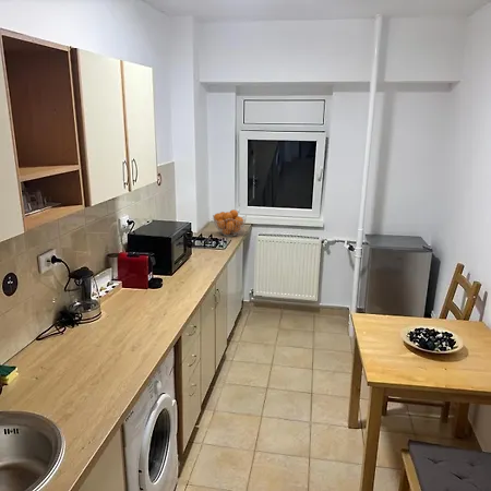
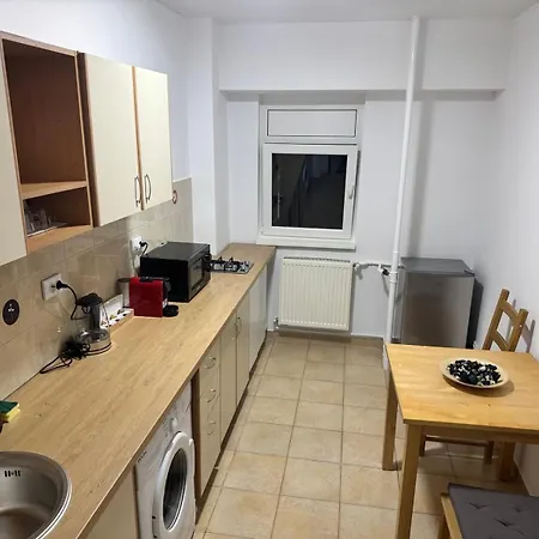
- fruit basket [212,208,248,238]
